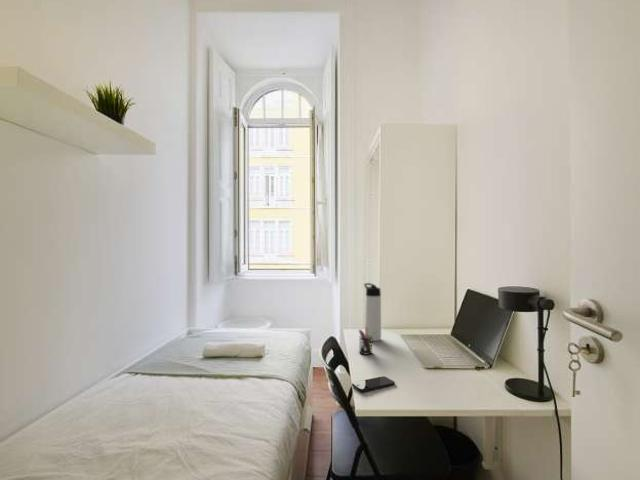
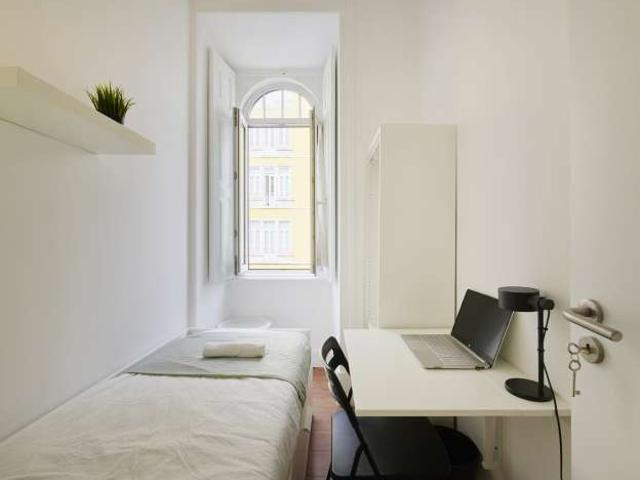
- smartphone [351,375,396,393]
- thermos bottle [363,282,382,342]
- pen holder [358,326,376,356]
